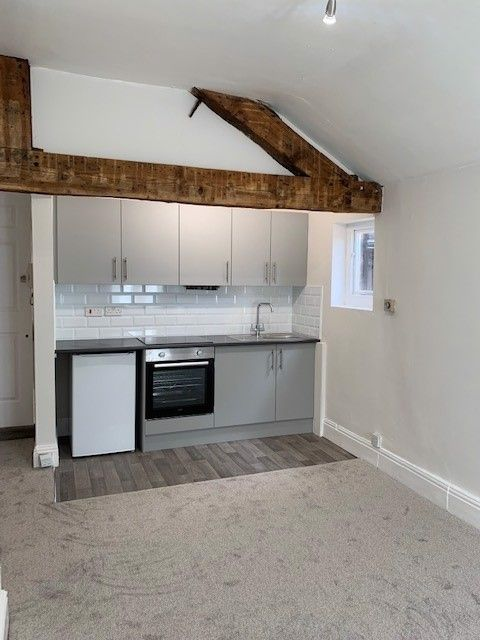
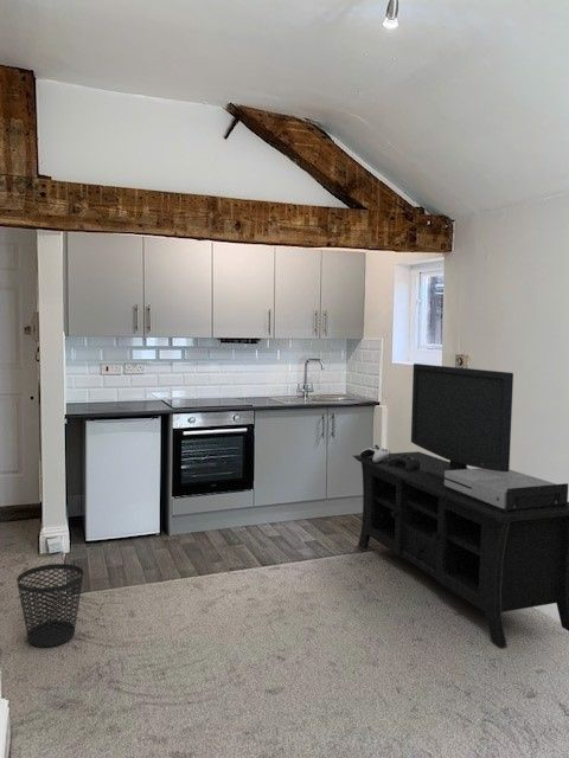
+ wastebasket [15,563,84,648]
+ media console [352,362,569,648]
